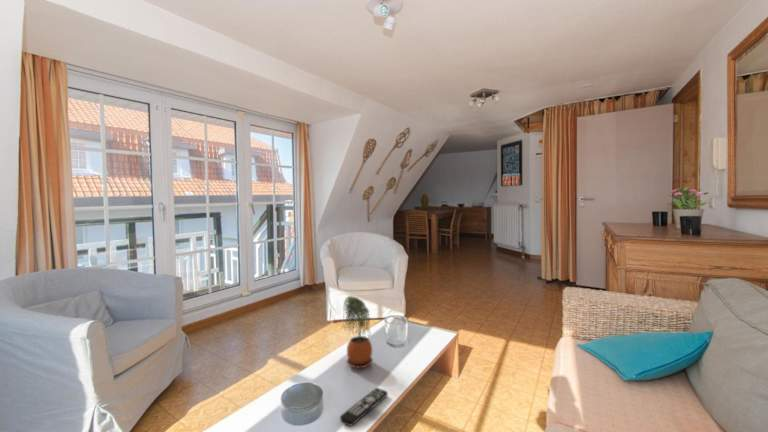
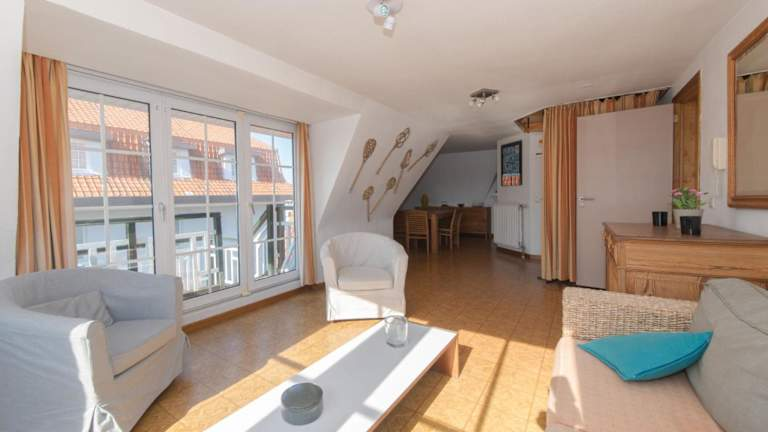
- potted plant [342,295,374,369]
- remote control [339,387,389,427]
